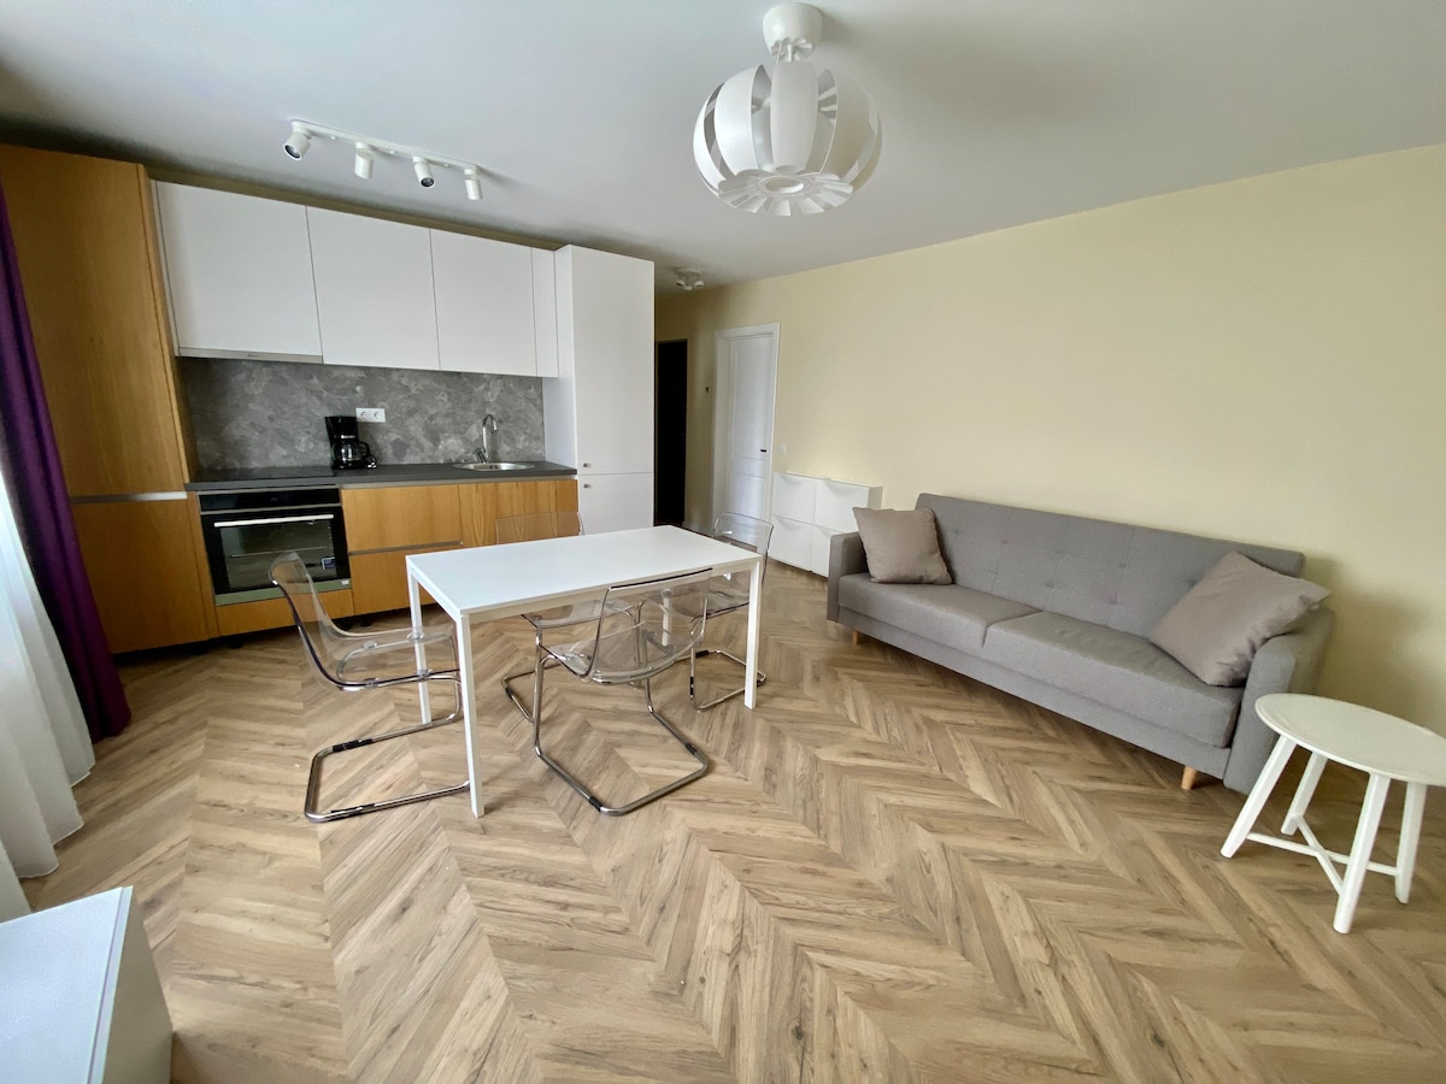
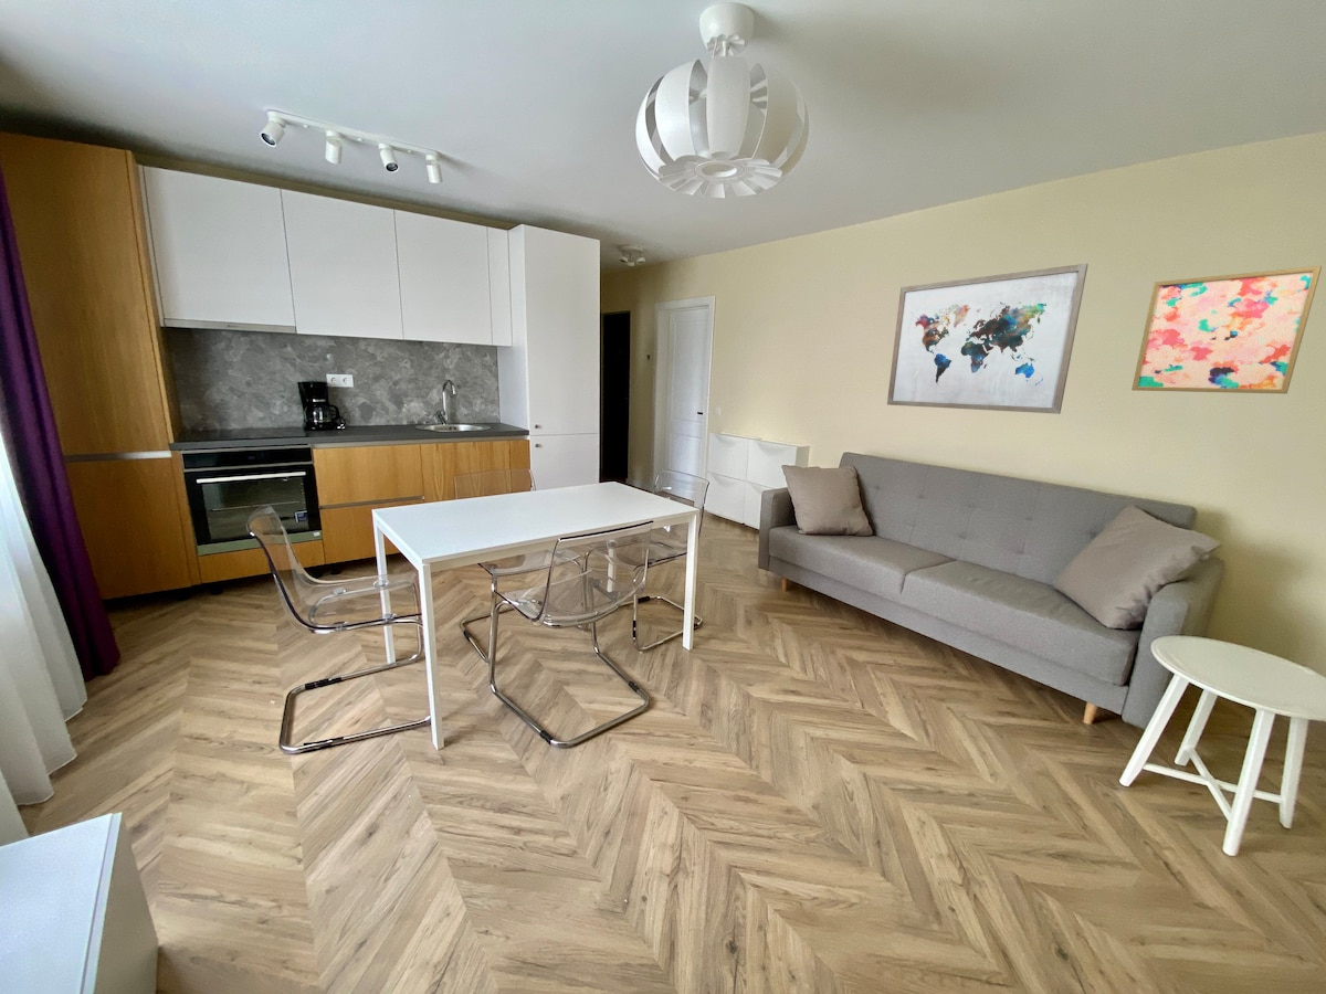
+ wall art [886,263,1090,415]
+ wall art [1130,265,1323,394]
